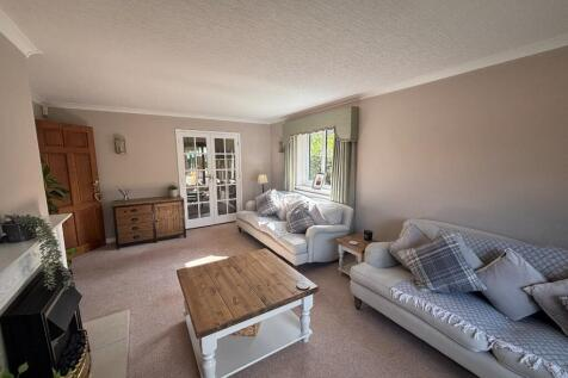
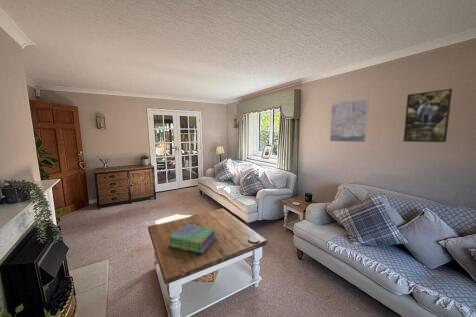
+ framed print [329,96,370,143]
+ stack of books [167,224,217,255]
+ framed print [402,87,453,143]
